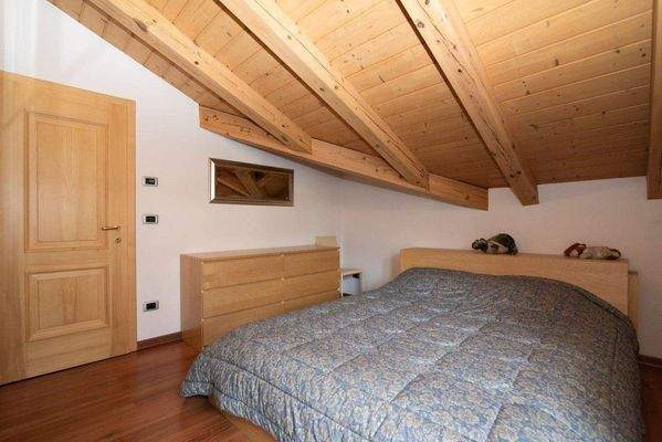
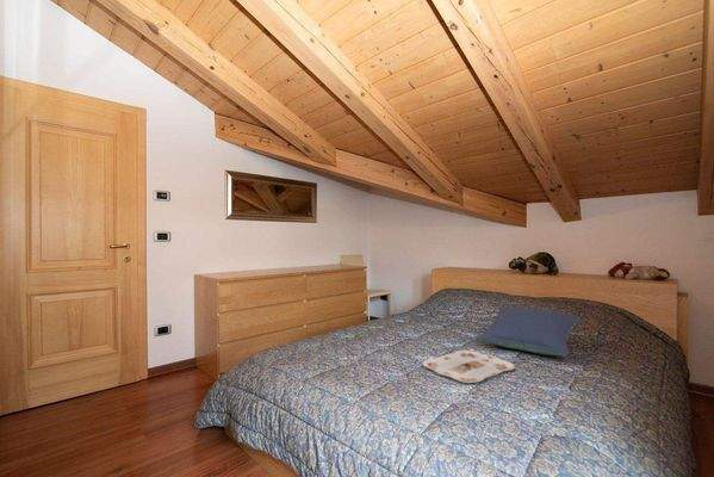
+ pillow [474,305,582,357]
+ serving tray [422,349,516,384]
